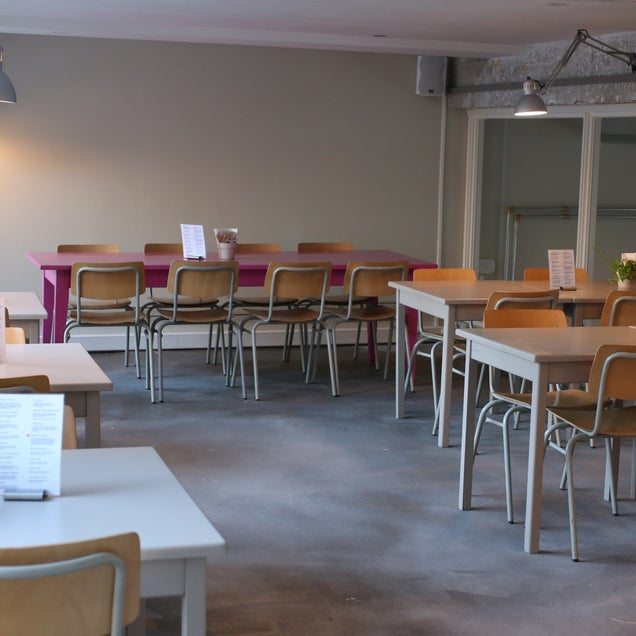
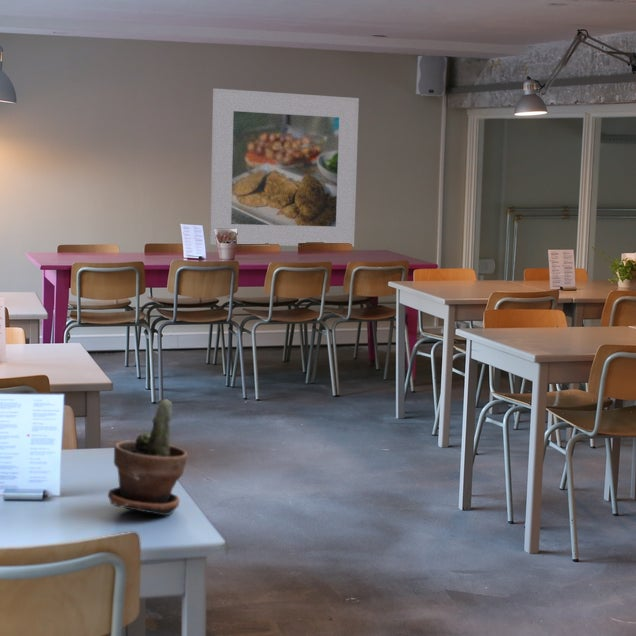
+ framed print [209,88,360,248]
+ potted plant [107,398,189,516]
